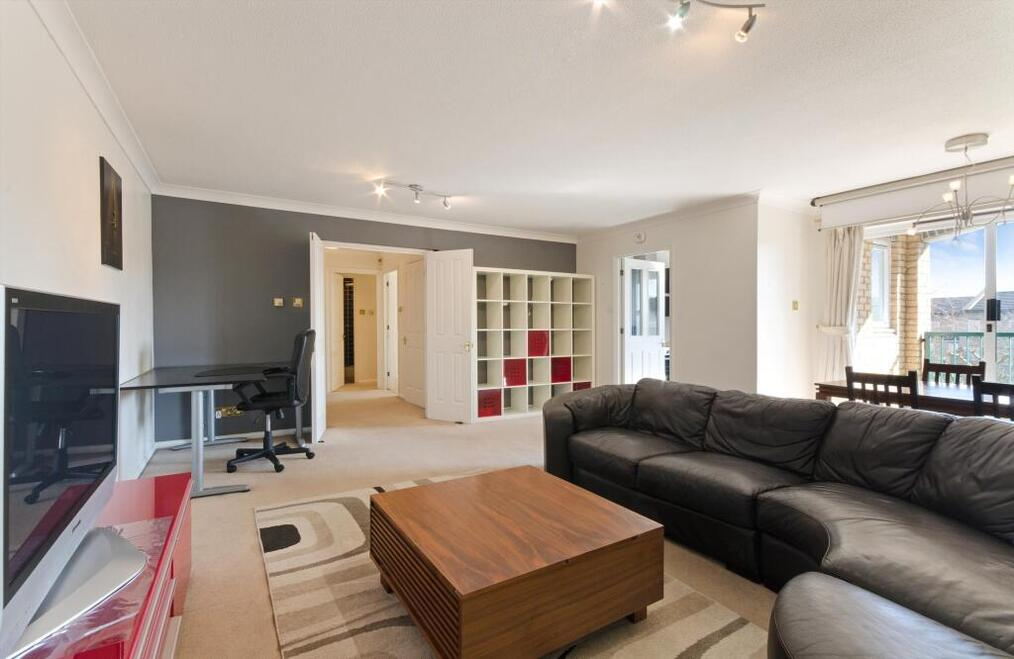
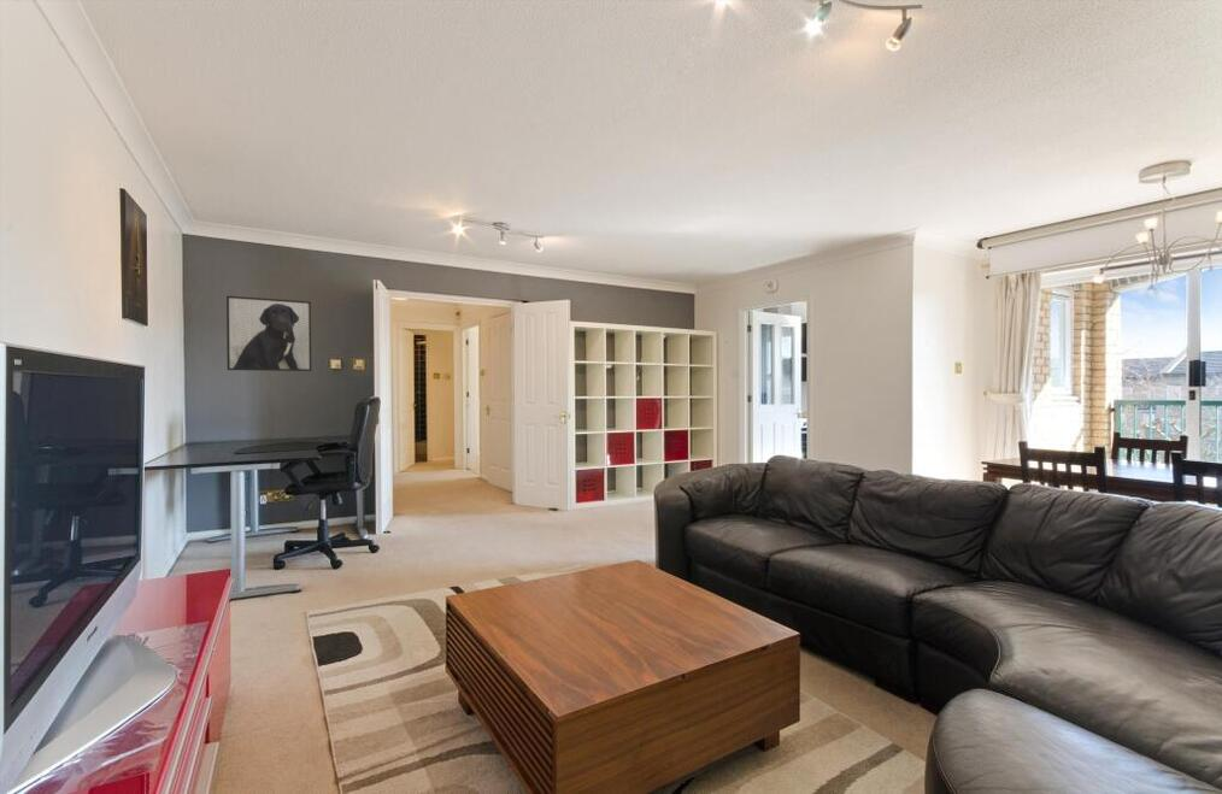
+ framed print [225,295,312,372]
